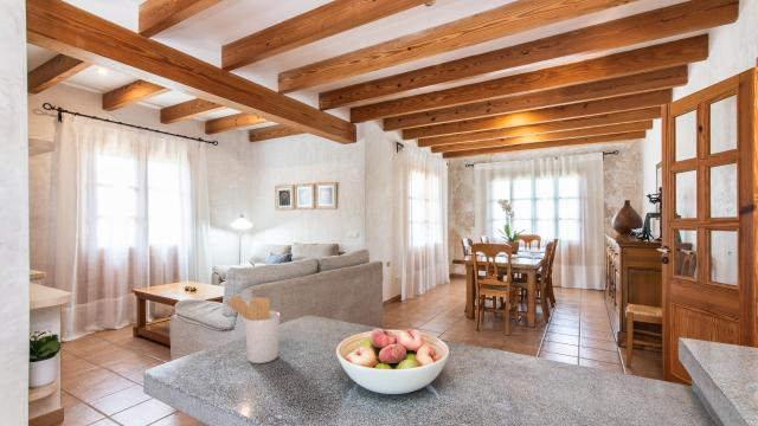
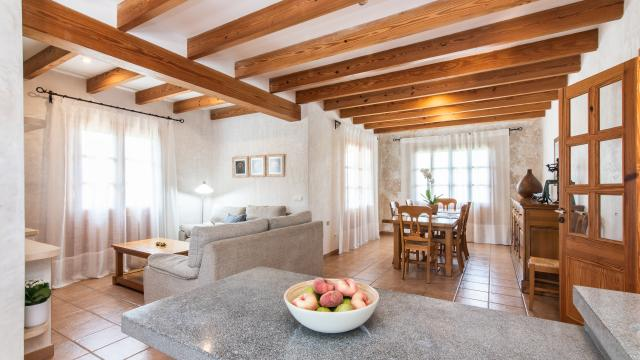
- utensil holder [224,295,281,364]
